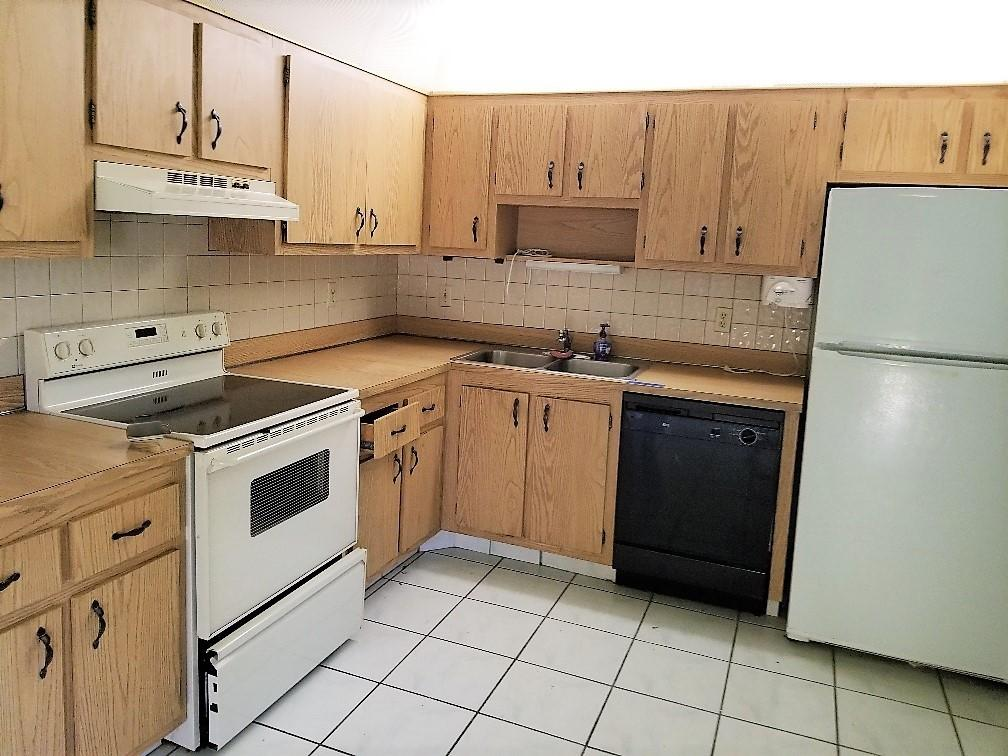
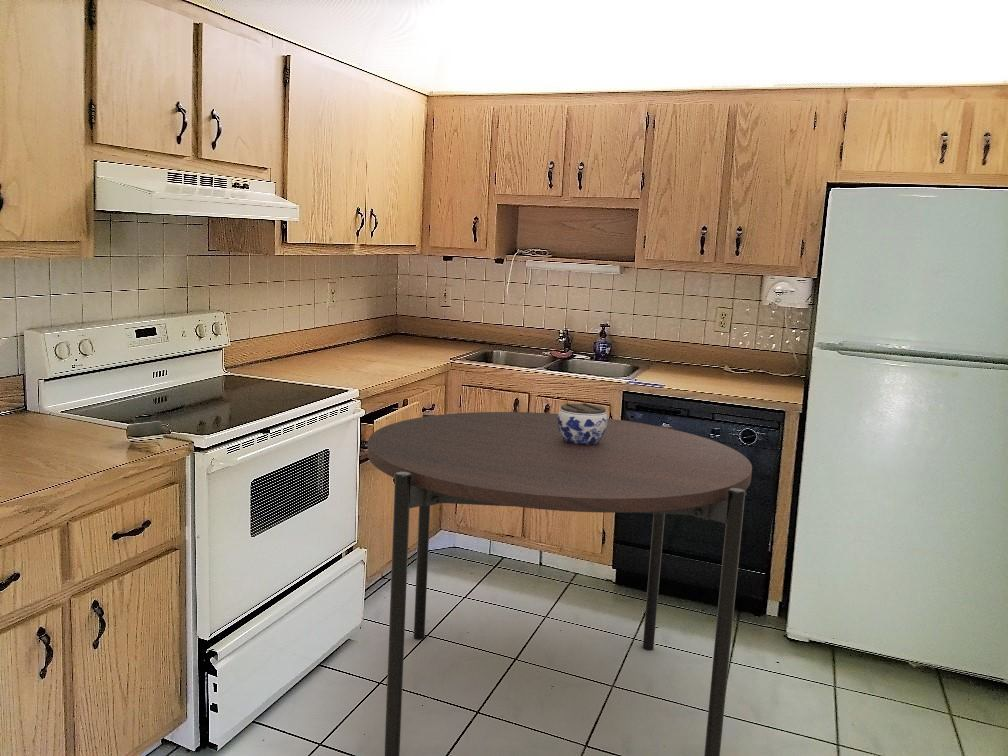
+ jar [557,402,608,445]
+ dining table [367,411,753,756]
